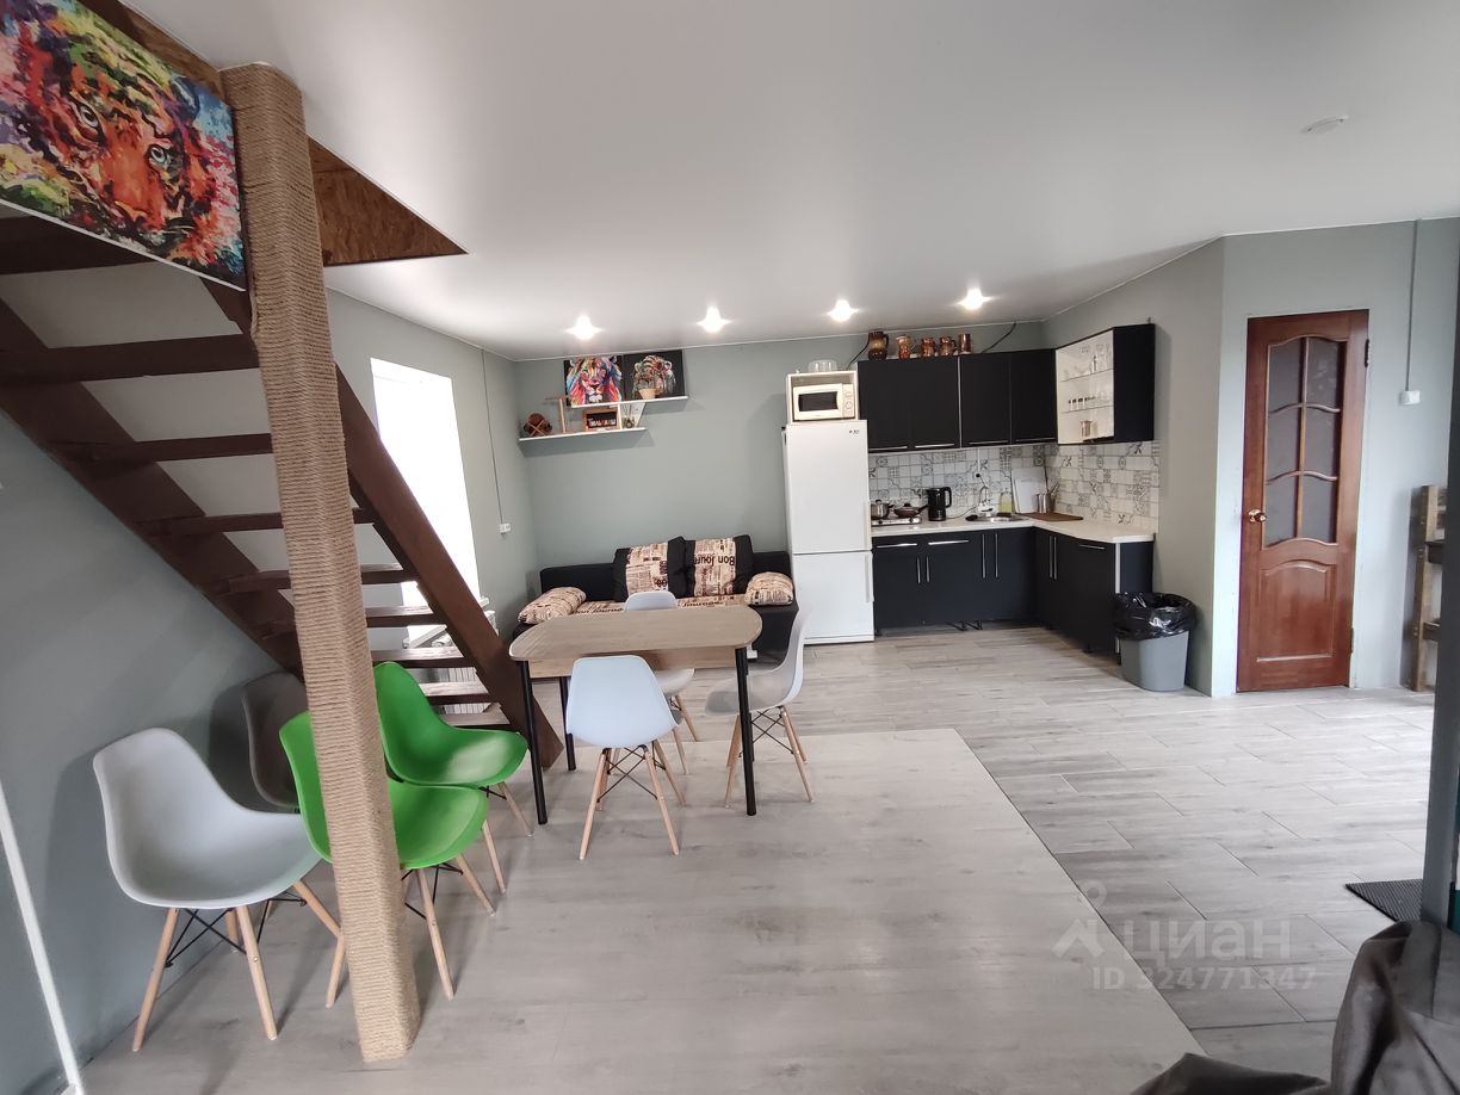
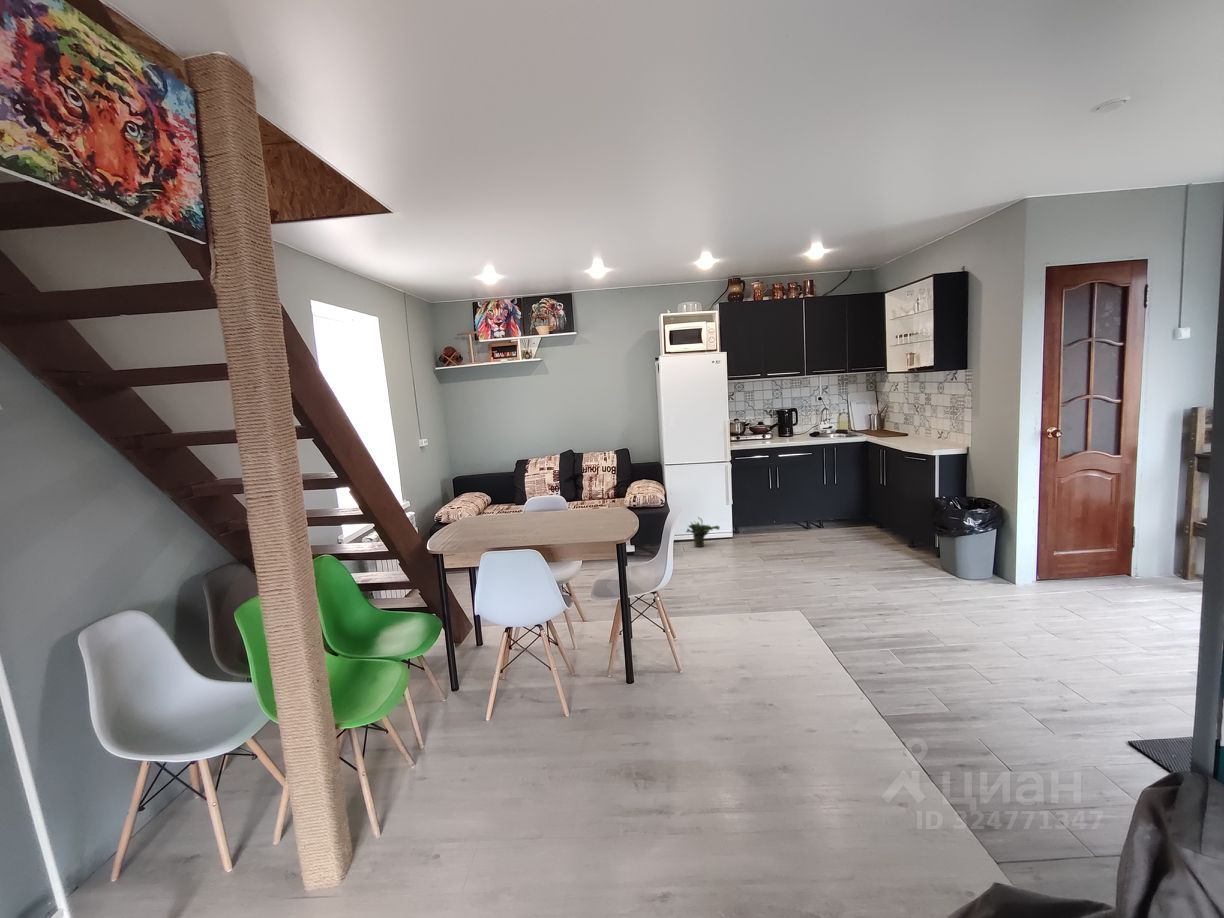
+ potted plant [685,516,721,548]
